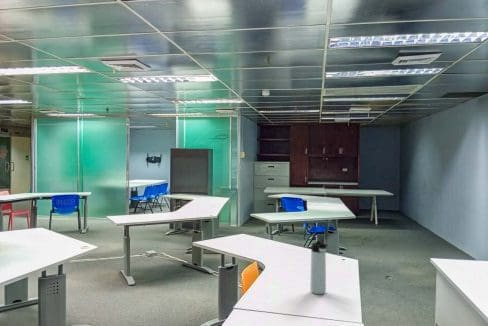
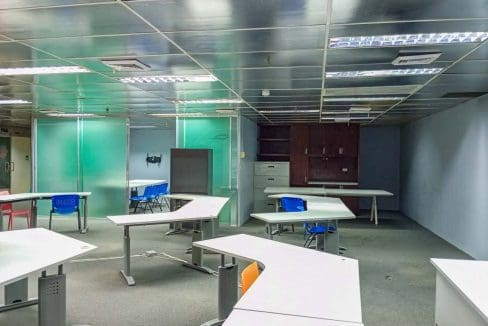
- thermos bottle [309,240,328,295]
